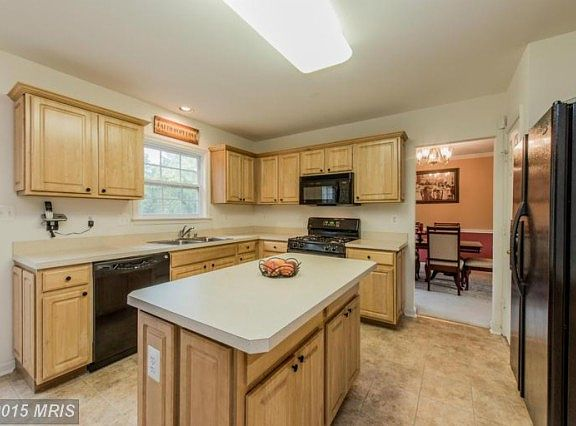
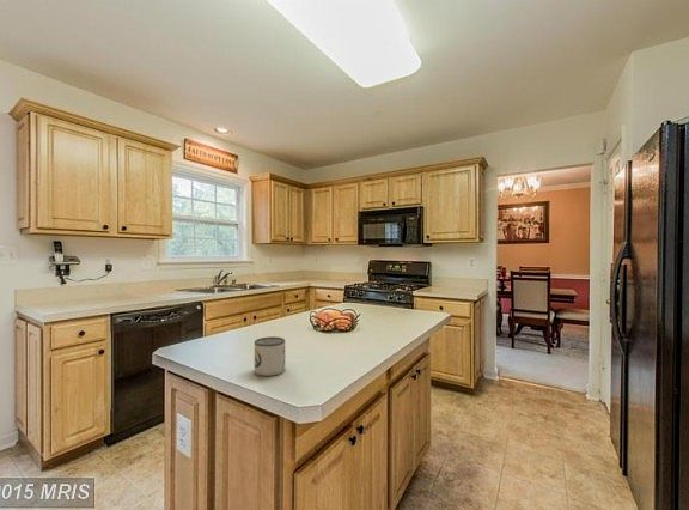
+ mug [254,335,286,377]
